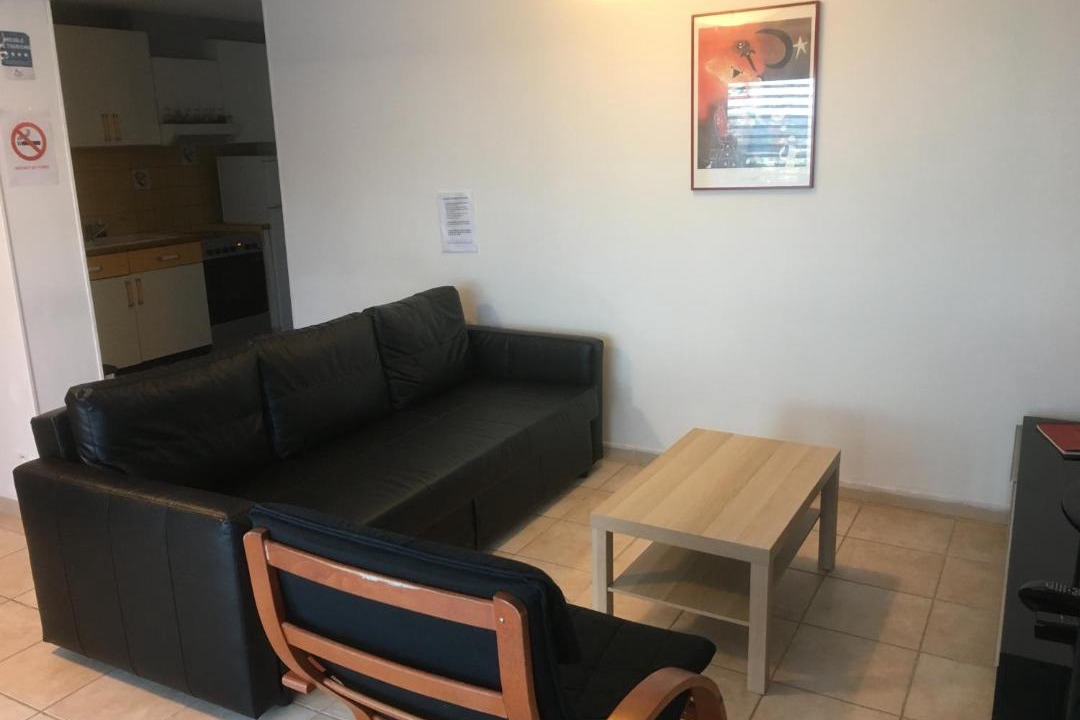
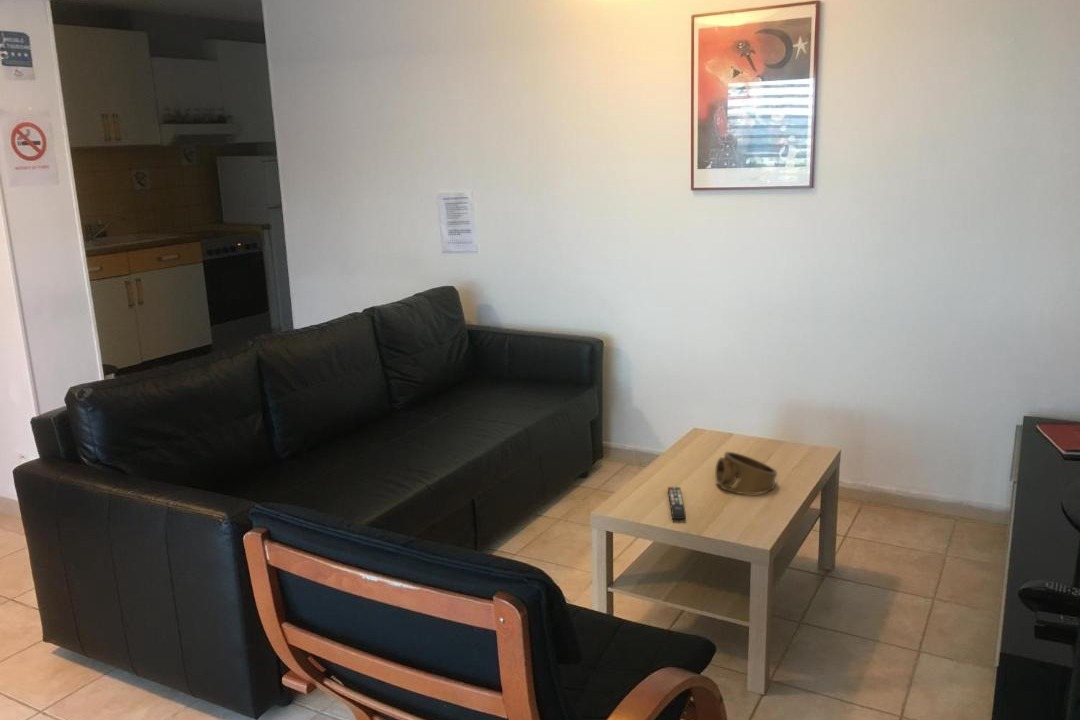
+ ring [714,451,778,495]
+ remote control [667,486,687,520]
